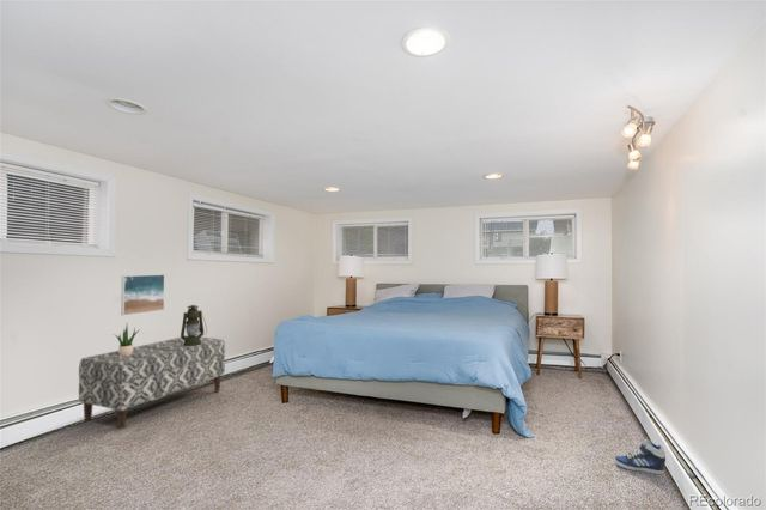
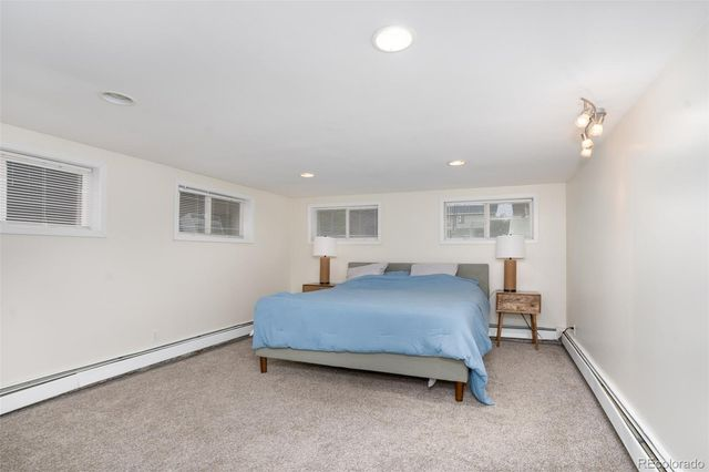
- lantern [180,304,208,346]
- bench [78,336,226,430]
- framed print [120,273,165,316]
- potted plant [113,323,141,357]
- sneaker [613,437,667,475]
